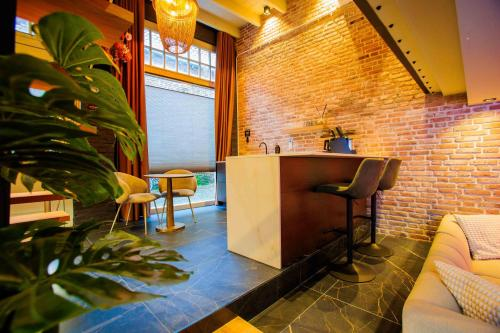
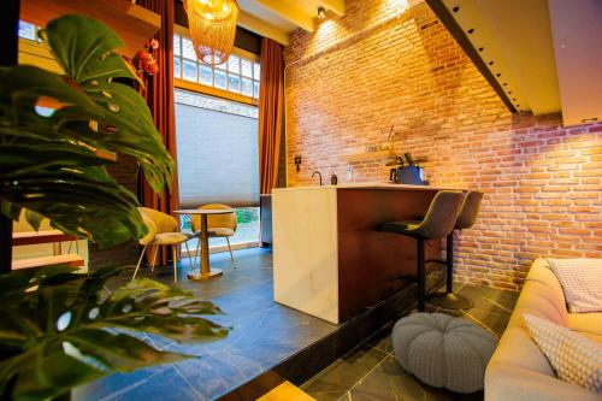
+ pouf [391,312,500,394]
